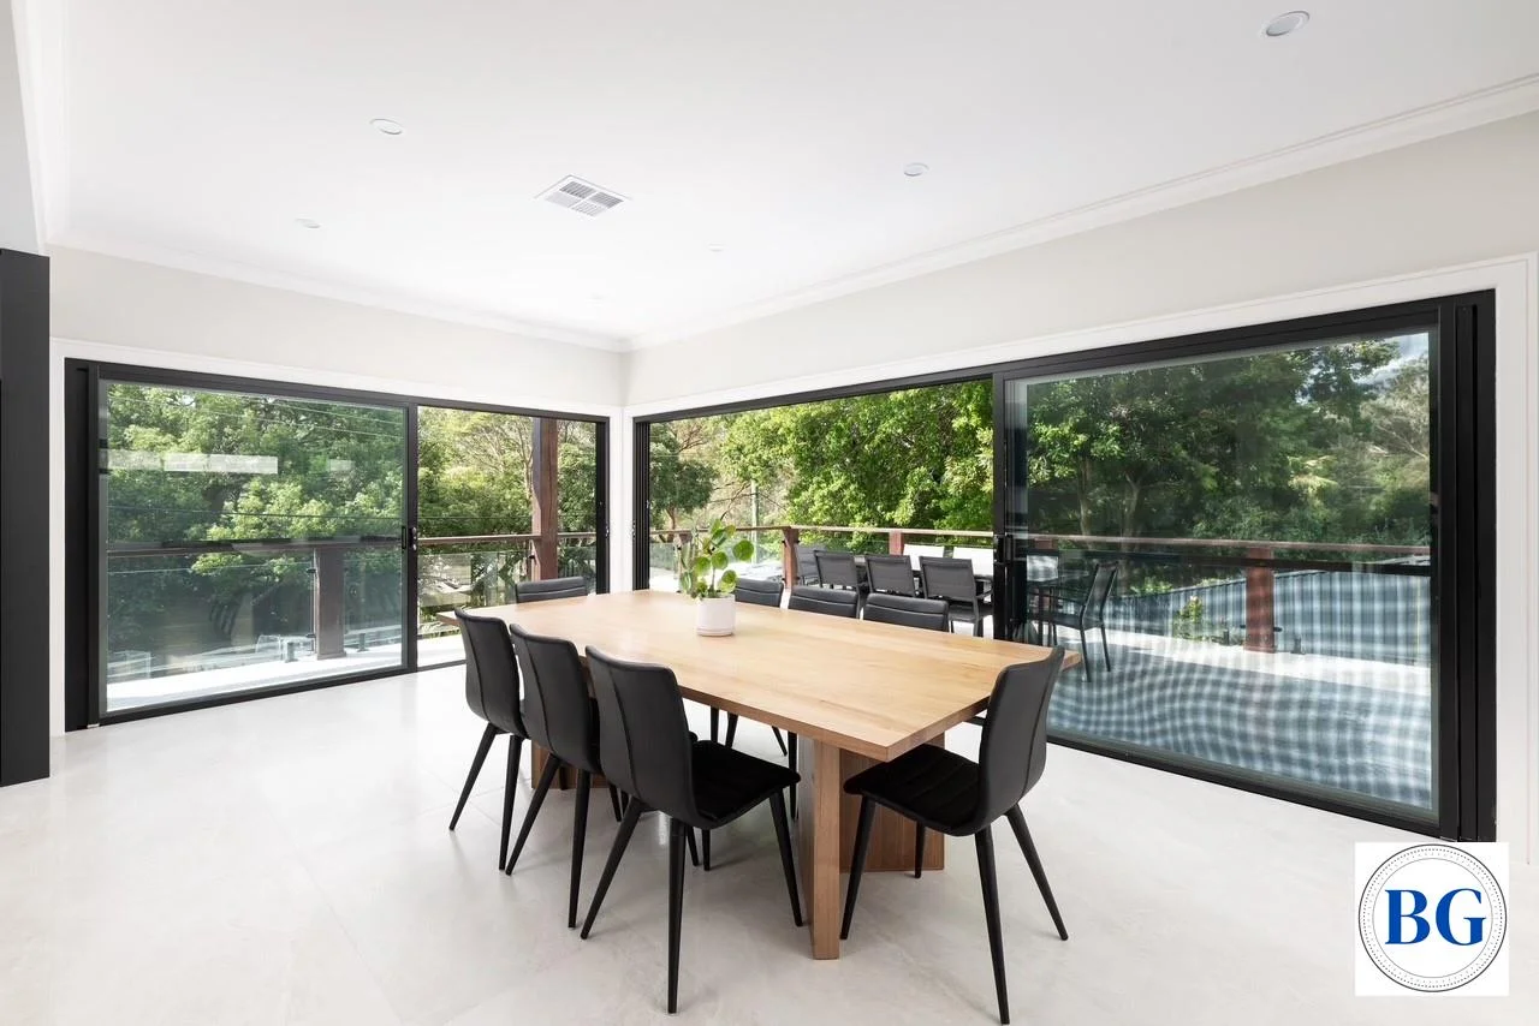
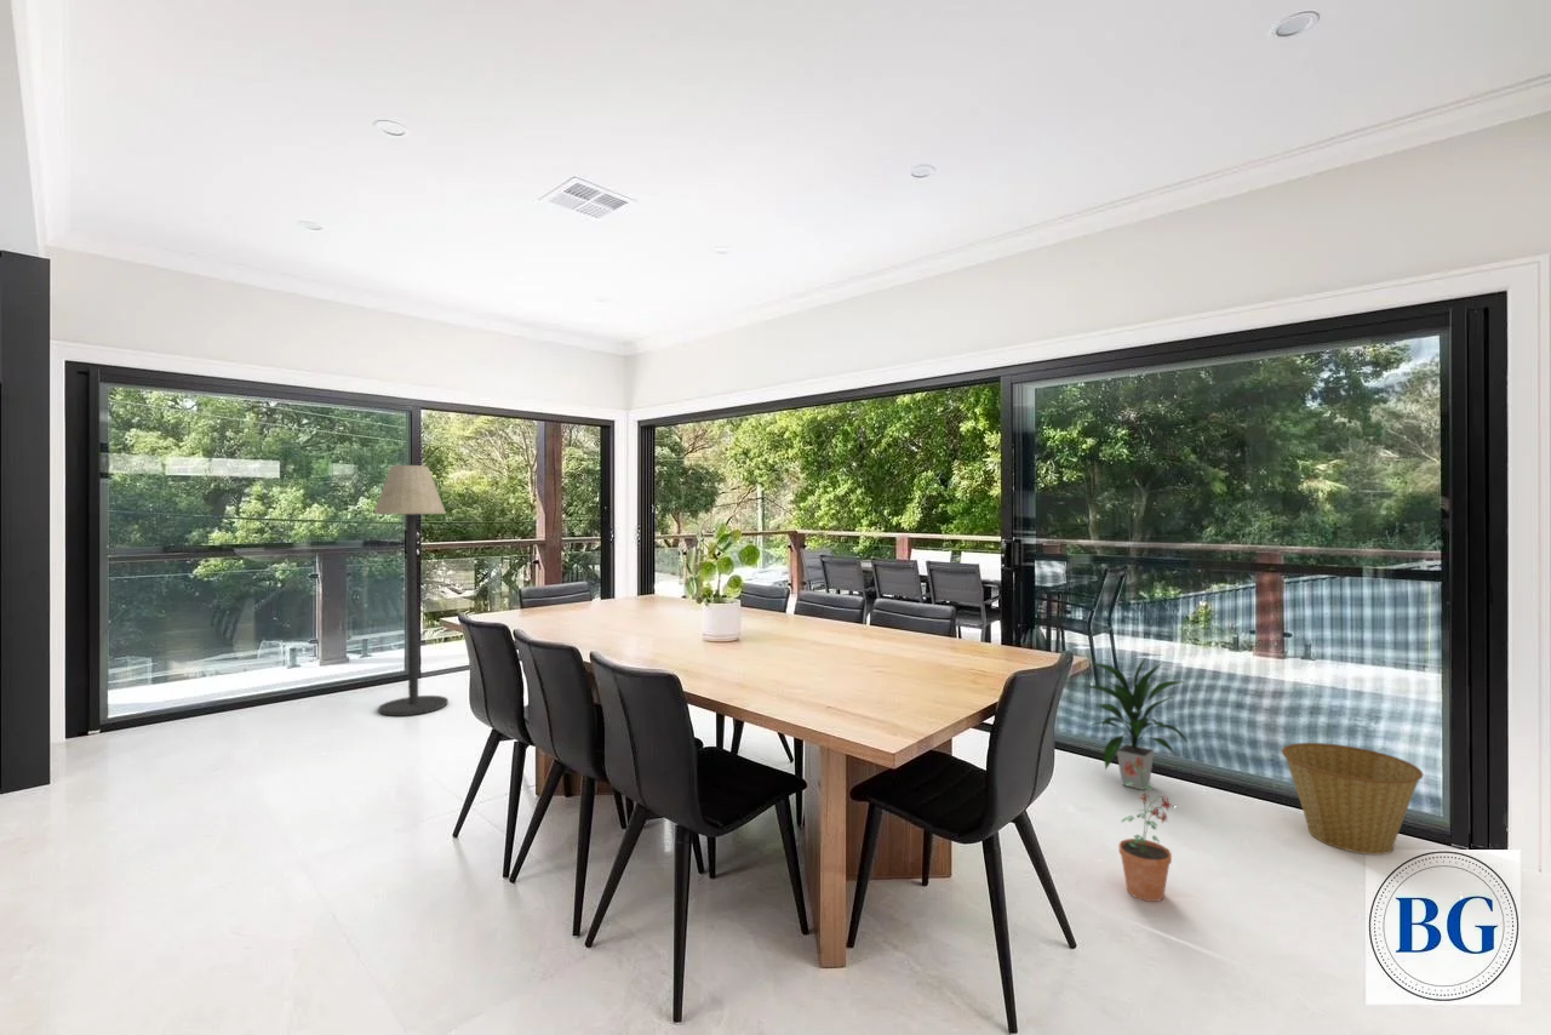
+ indoor plant [1081,654,1192,791]
+ floor lamp [373,464,450,717]
+ basket [1281,742,1425,856]
+ potted plant [1117,756,1173,903]
